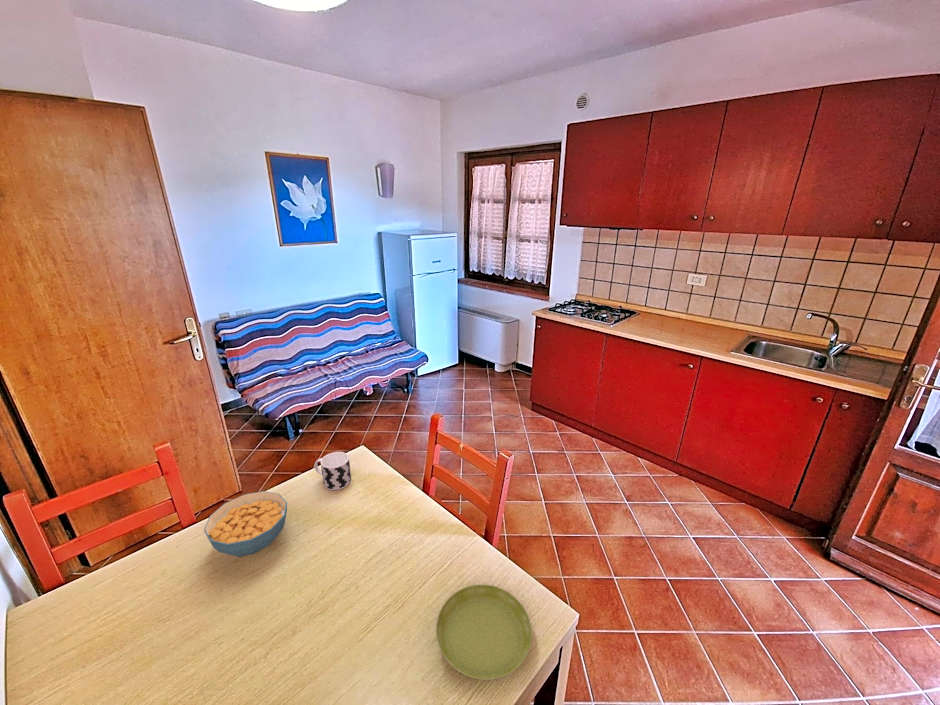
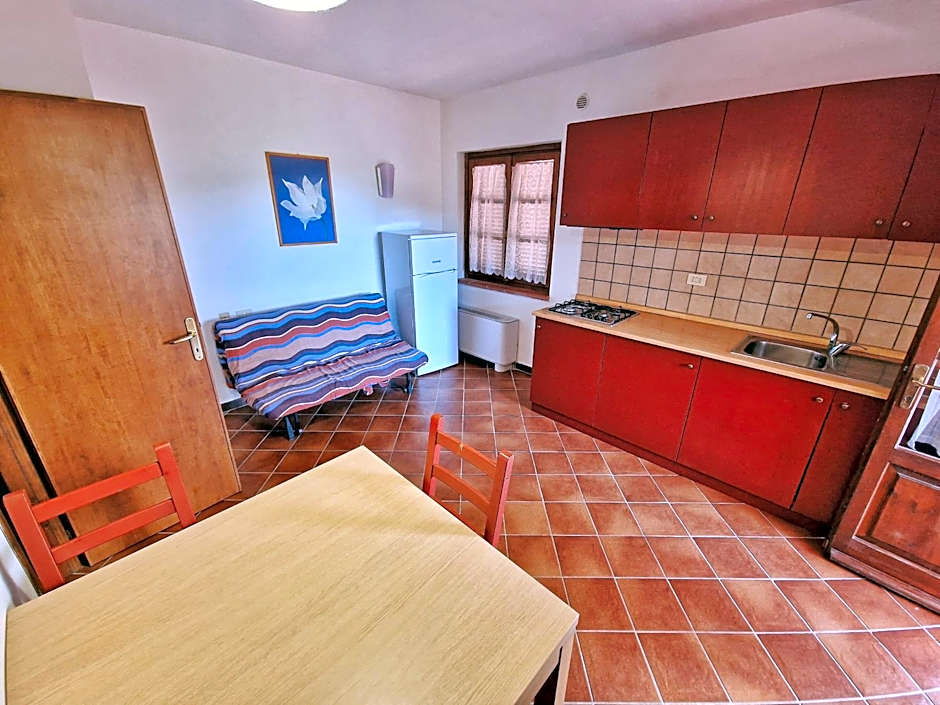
- cup [313,451,352,491]
- cereal bowl [203,490,288,558]
- saucer [435,583,533,681]
